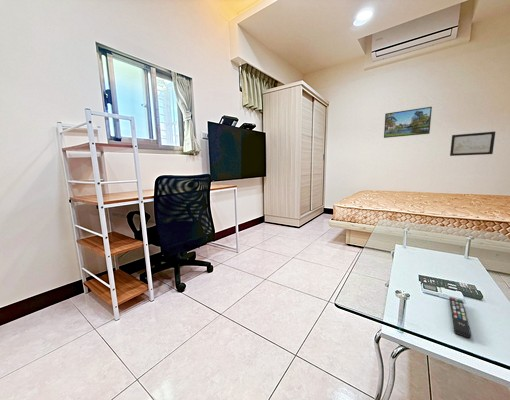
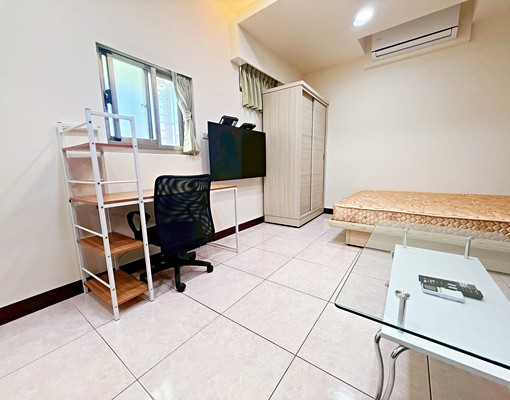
- remote control [448,296,472,339]
- wall art [449,130,497,157]
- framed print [383,106,433,139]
